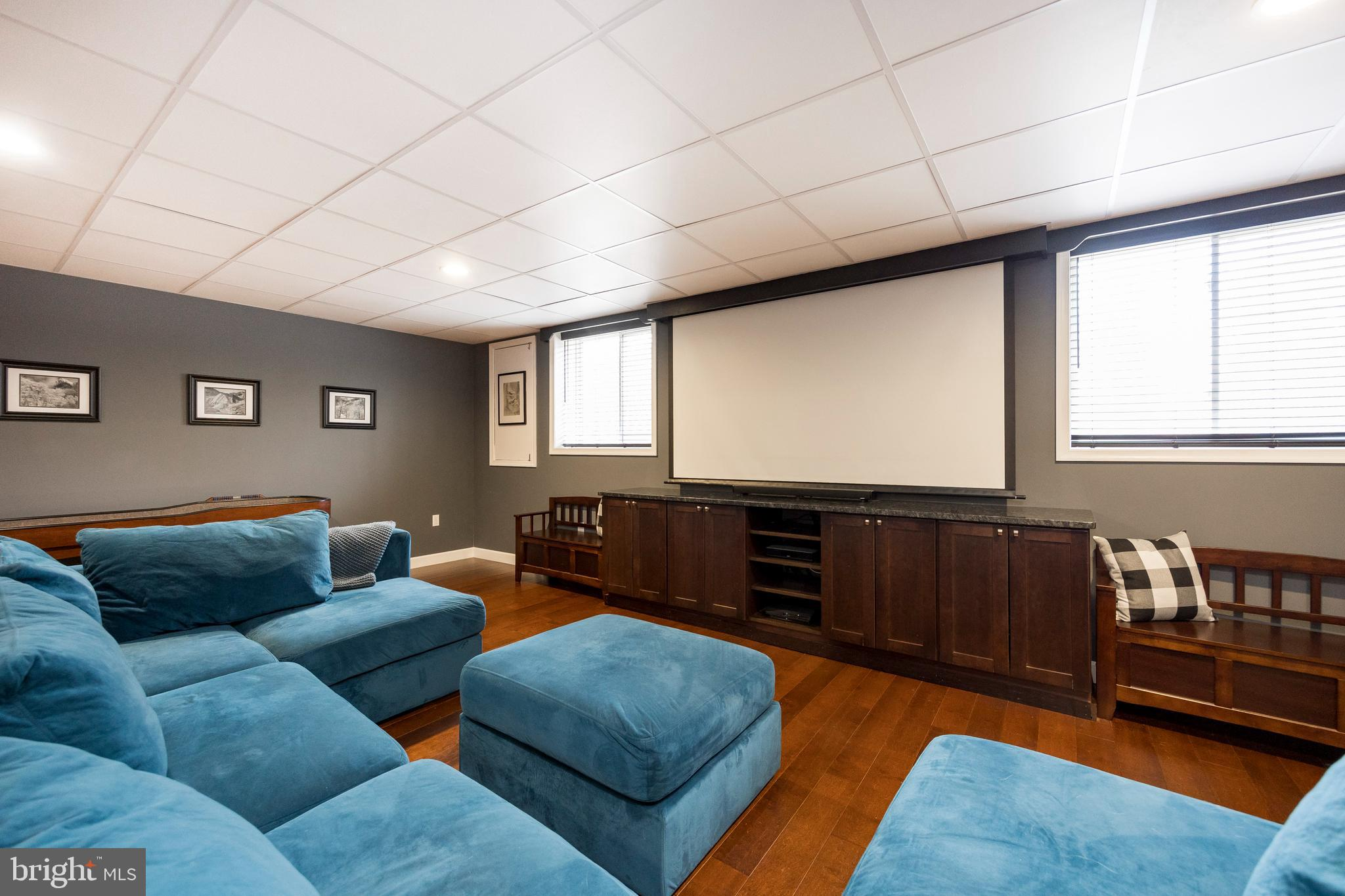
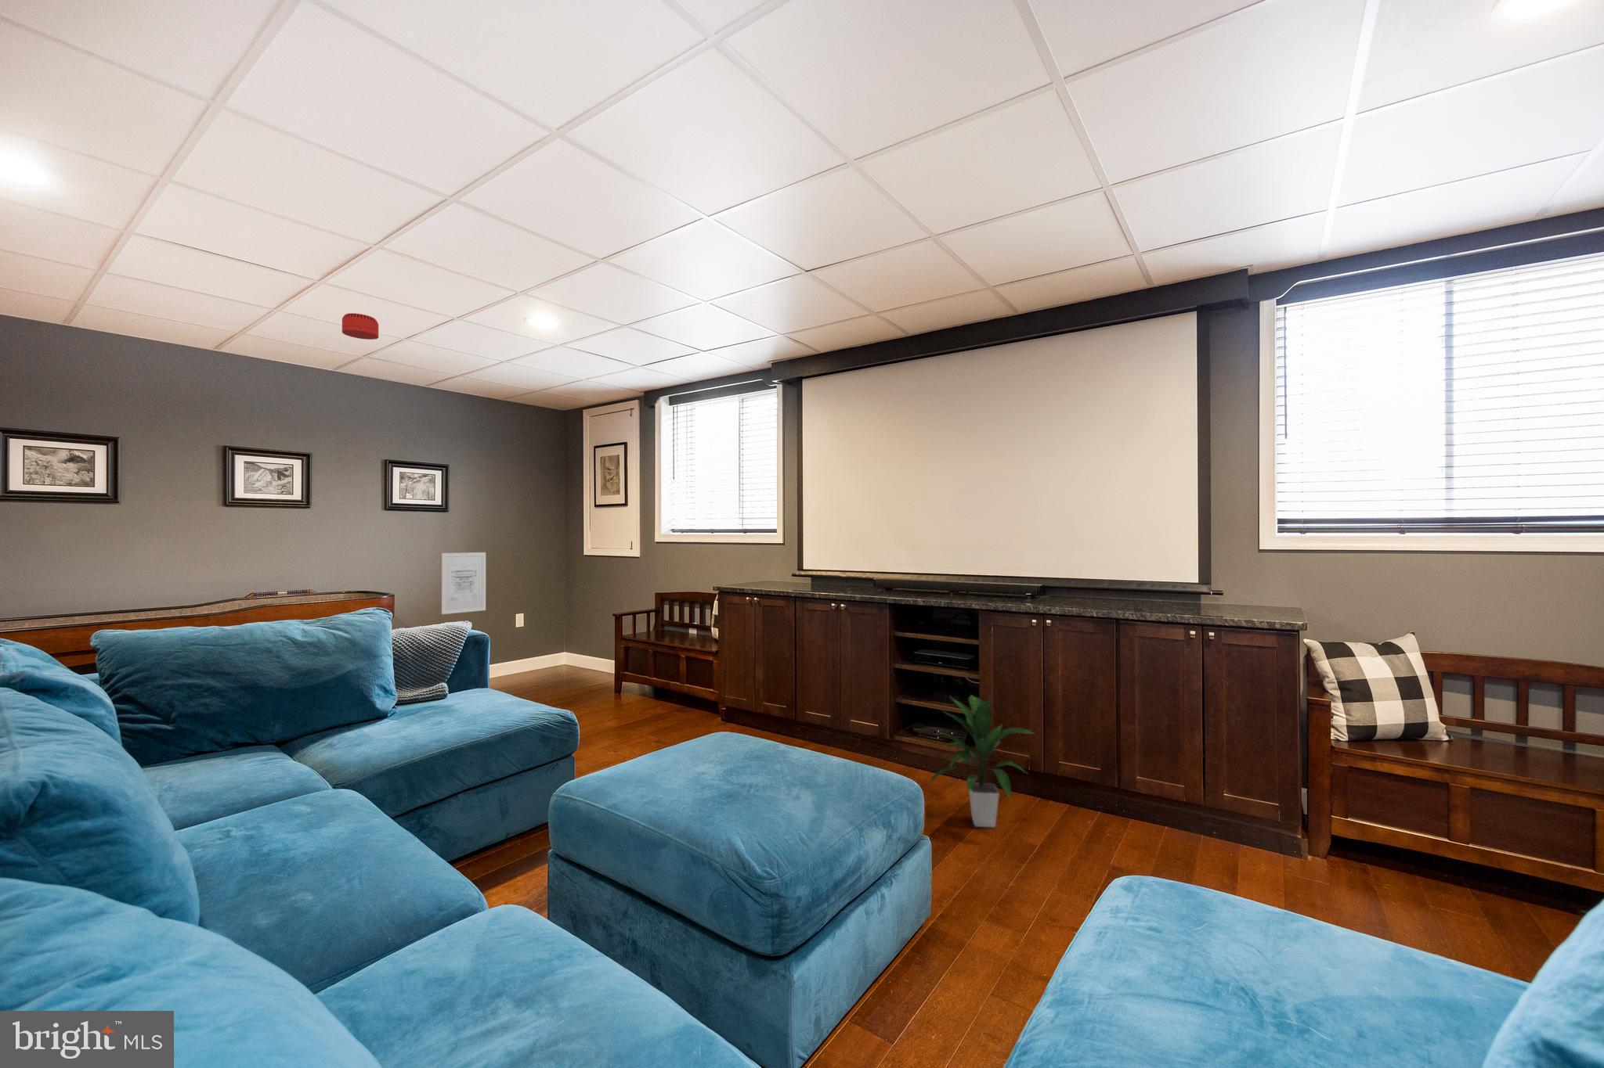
+ wall art [441,552,487,615]
+ smoke detector [341,312,379,341]
+ indoor plant [927,694,1035,828]
